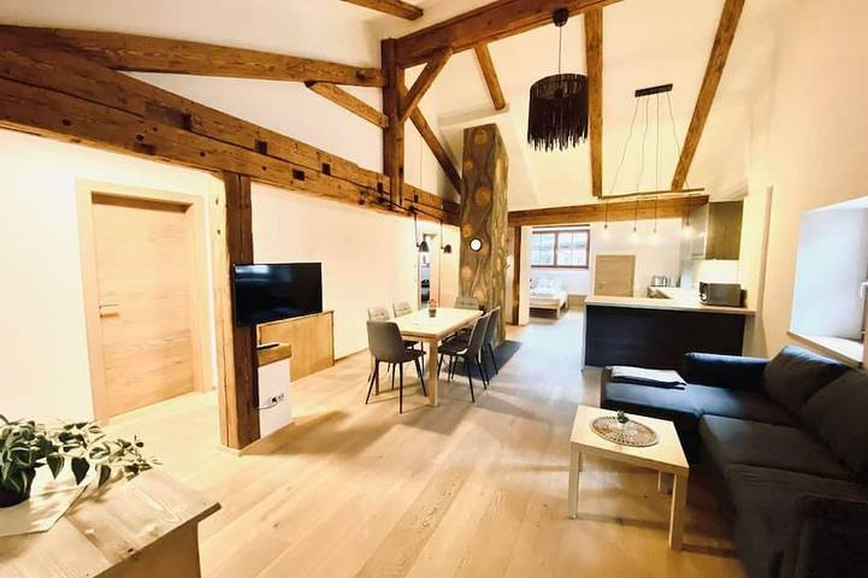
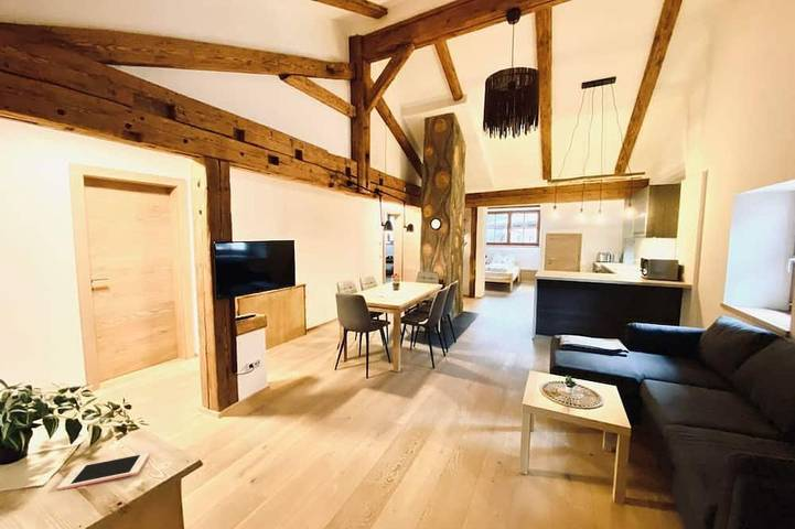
+ cell phone [56,452,149,492]
